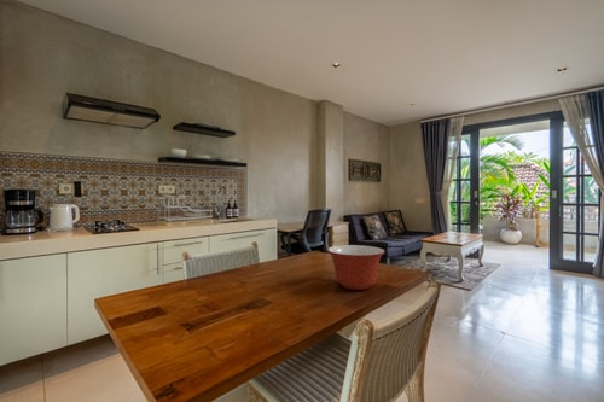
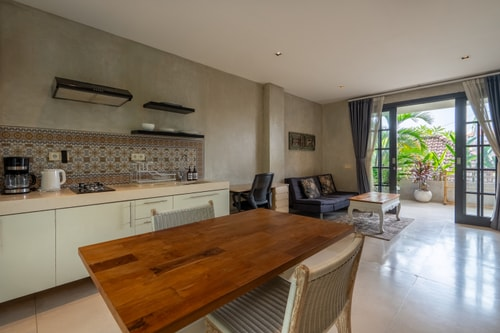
- mixing bowl [326,244,385,291]
